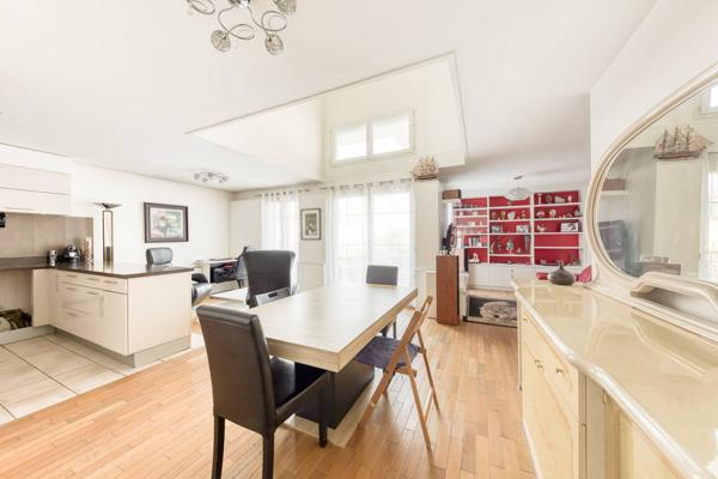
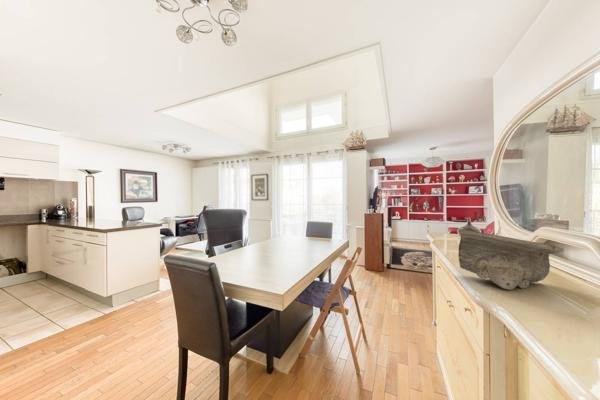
+ decorative bowl [457,228,565,291]
